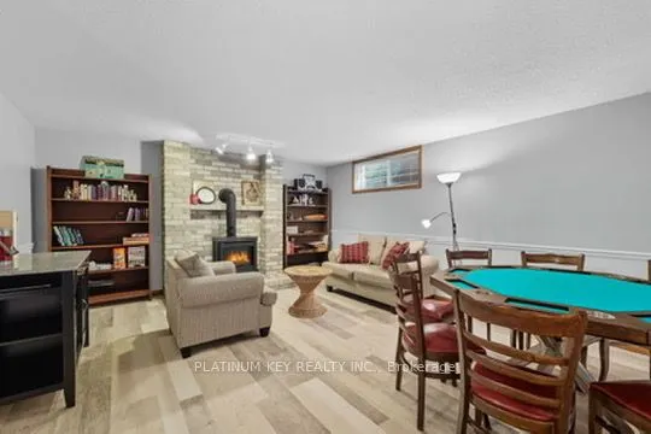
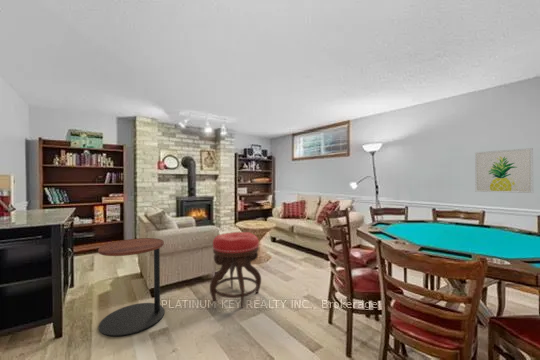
+ side table [97,237,165,337]
+ wall art [474,147,534,194]
+ stool [209,231,262,308]
